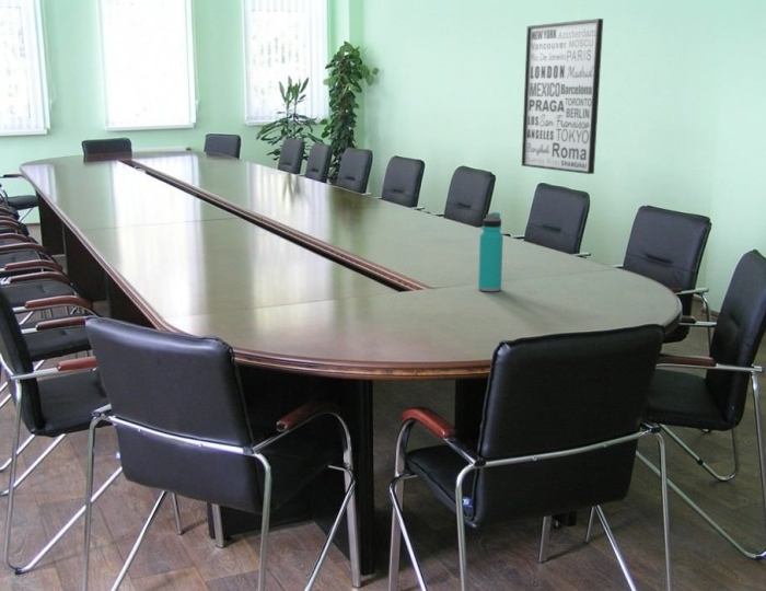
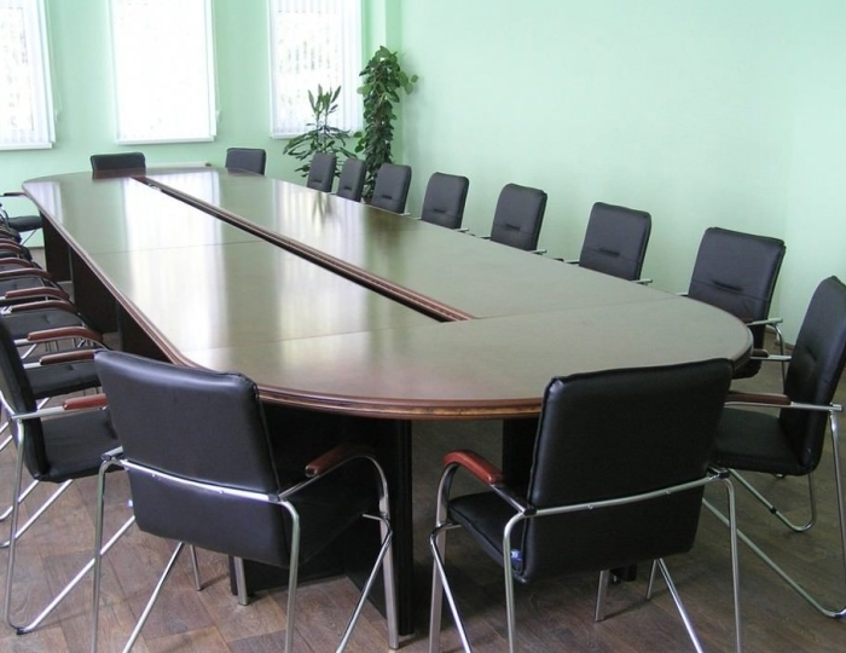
- water bottle [477,211,504,292]
- wall art [521,18,604,175]
